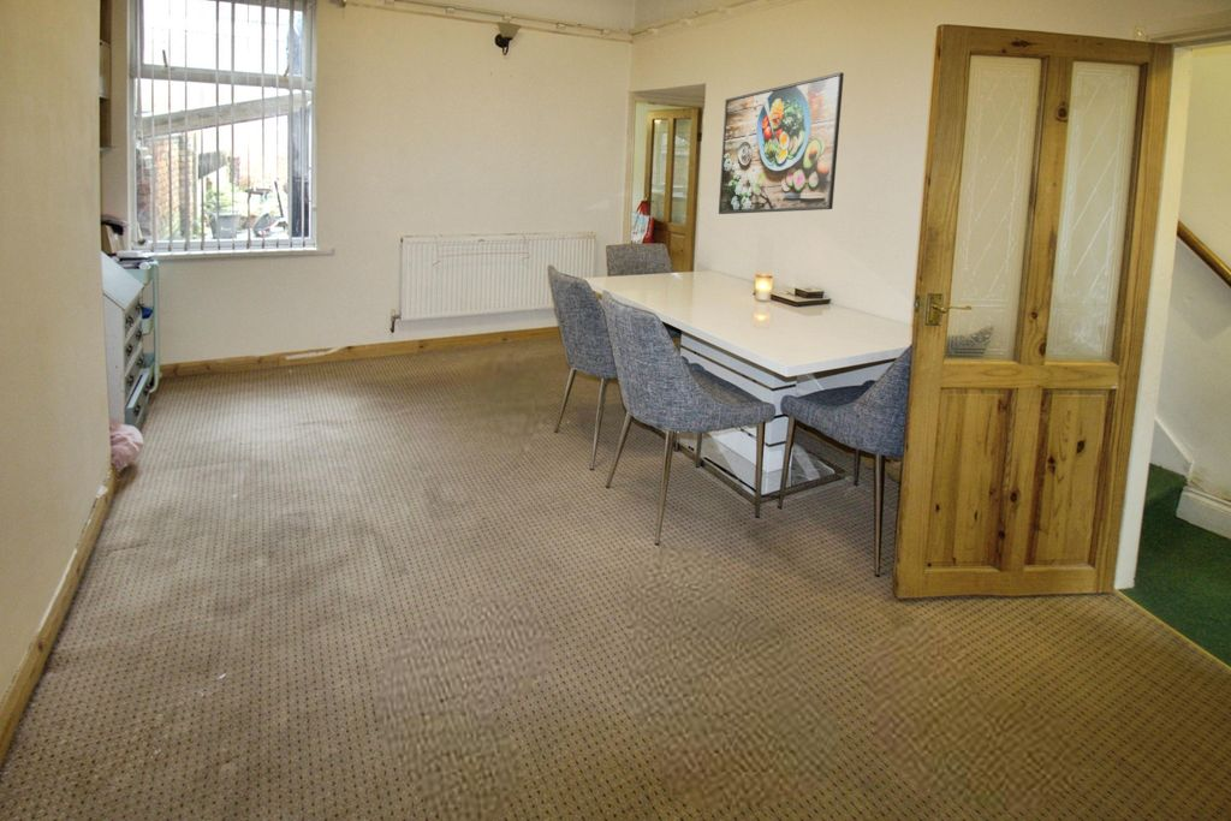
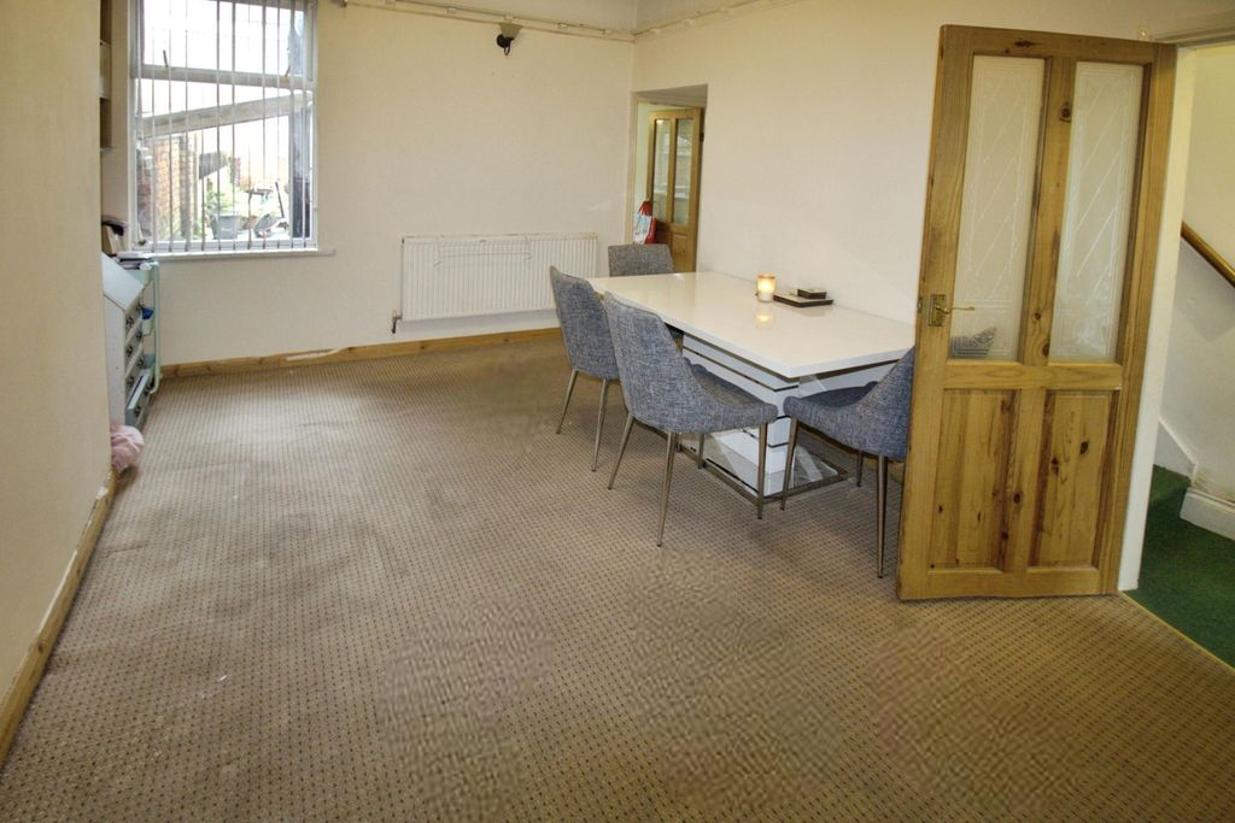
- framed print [718,71,845,215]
